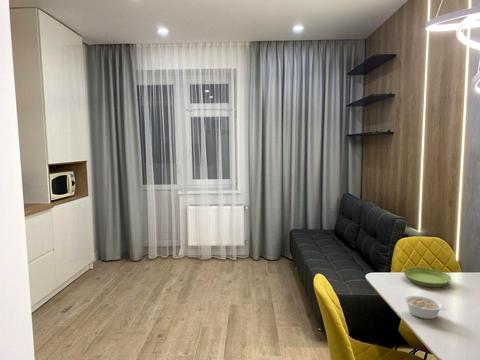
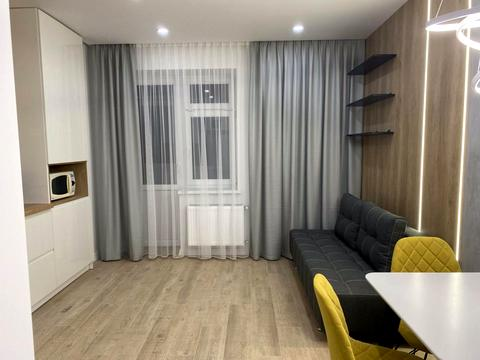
- legume [403,295,448,320]
- saucer [403,267,452,288]
